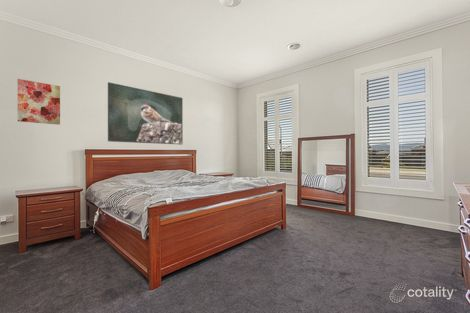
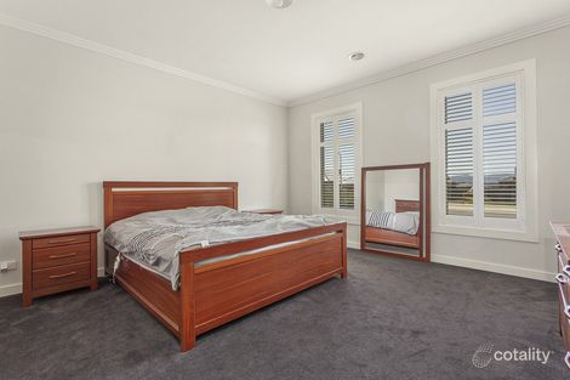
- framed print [107,81,184,146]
- wall art [17,78,61,126]
